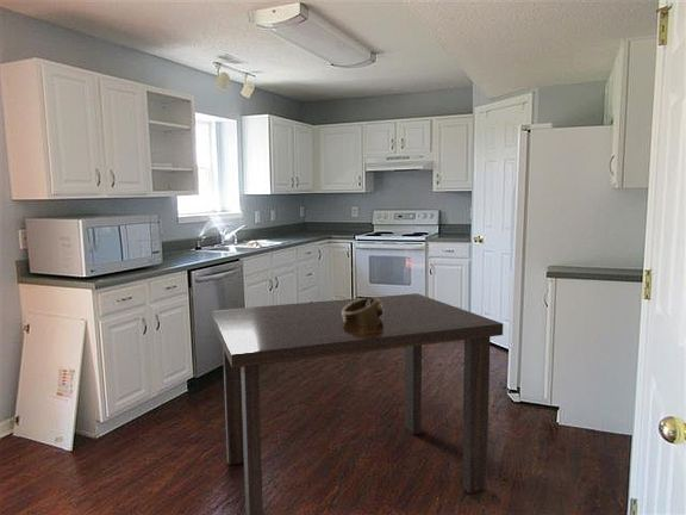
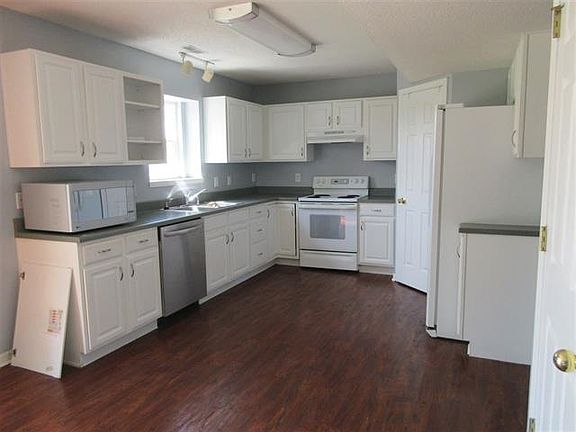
- dining table [210,292,504,515]
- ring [342,296,383,324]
